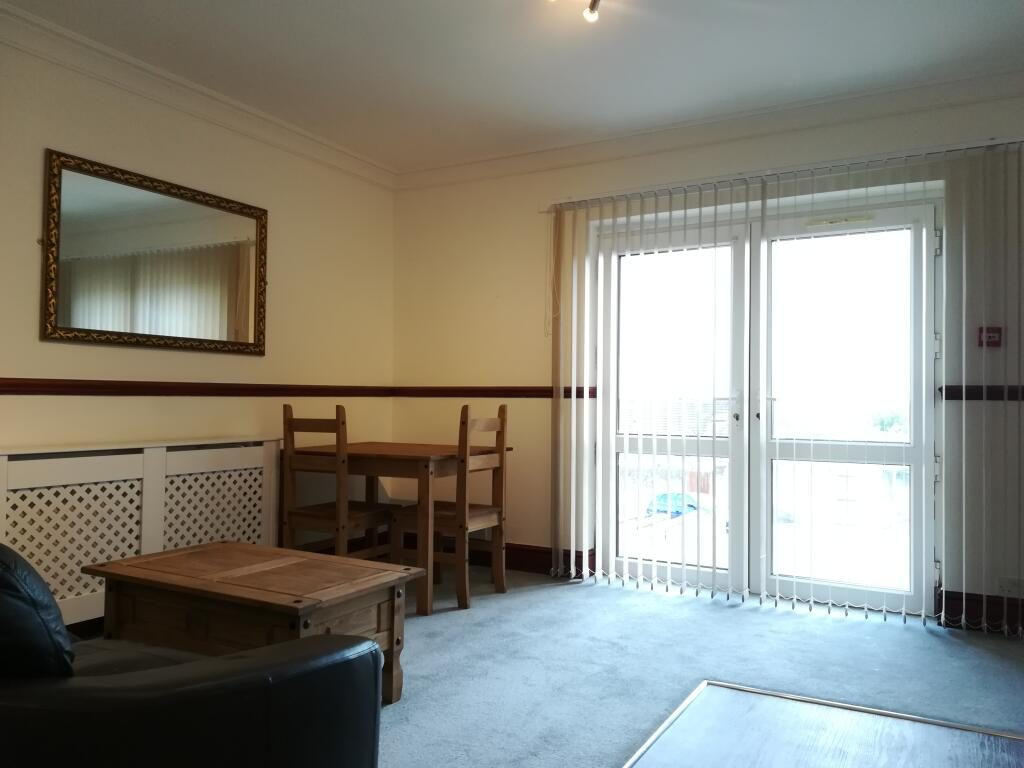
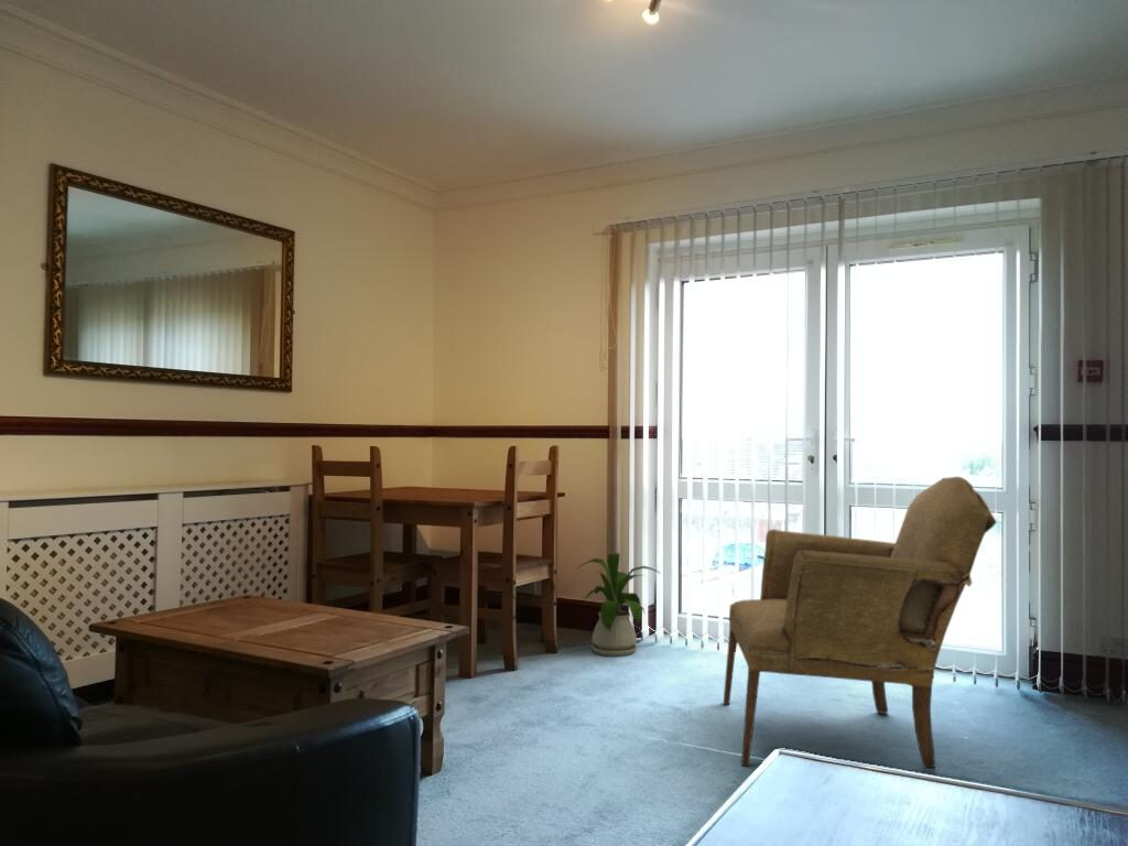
+ armchair [723,476,998,769]
+ house plant [576,552,661,658]
